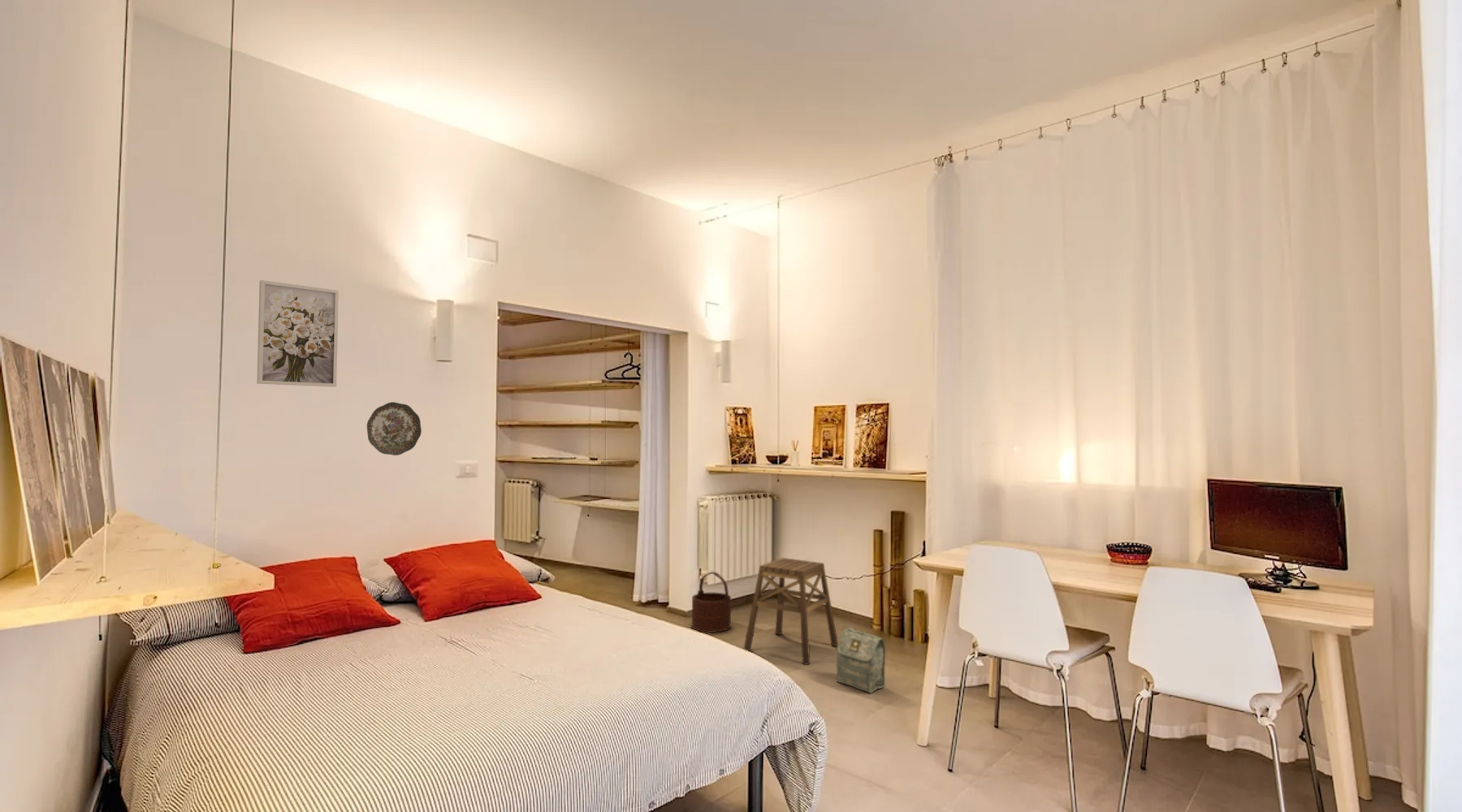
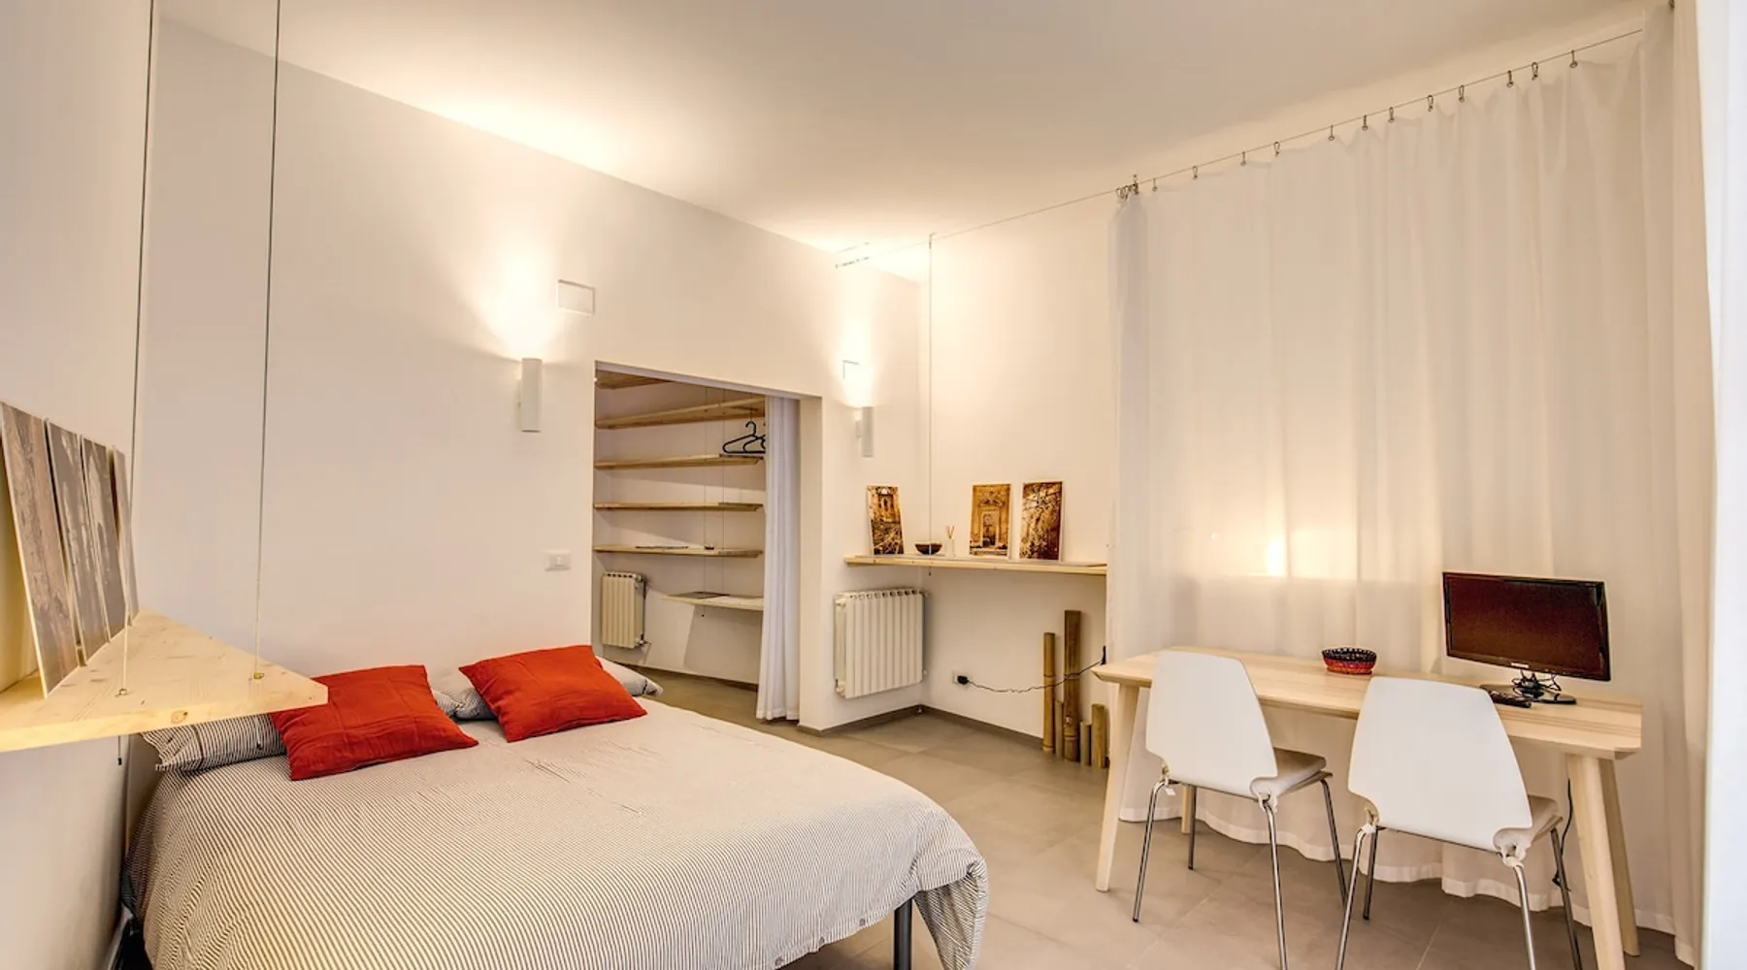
- wall art [256,279,340,387]
- stool [743,557,839,666]
- wooden bucket [691,571,732,633]
- decorative plate [366,401,422,456]
- bag [836,627,886,694]
